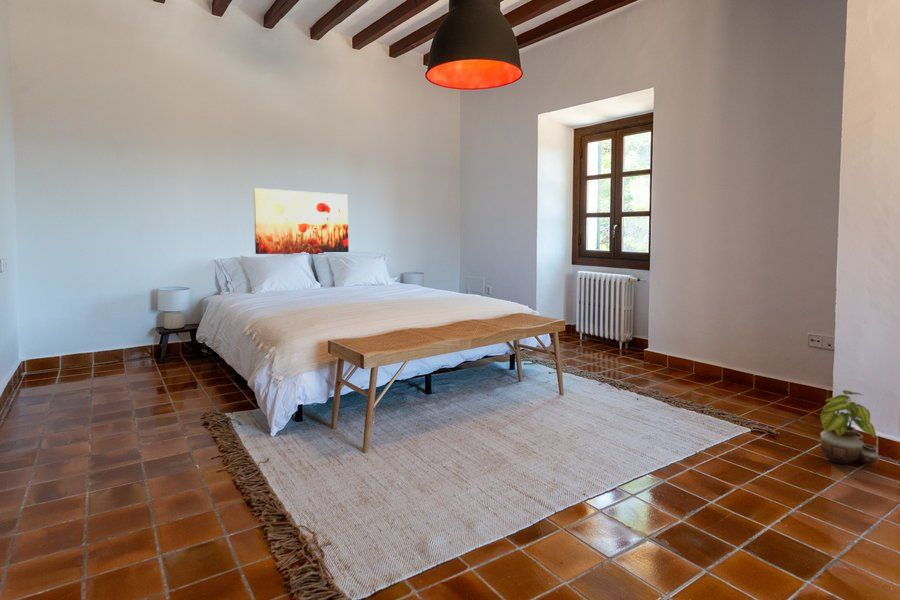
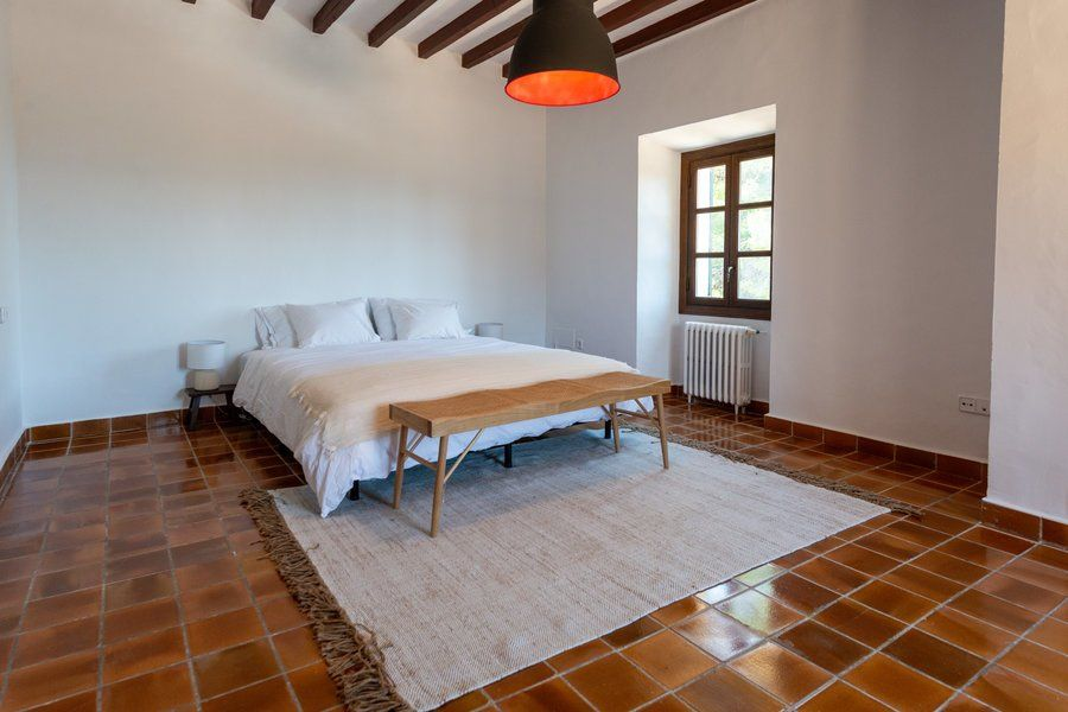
- potted plant [819,389,879,465]
- wall art [252,187,350,255]
